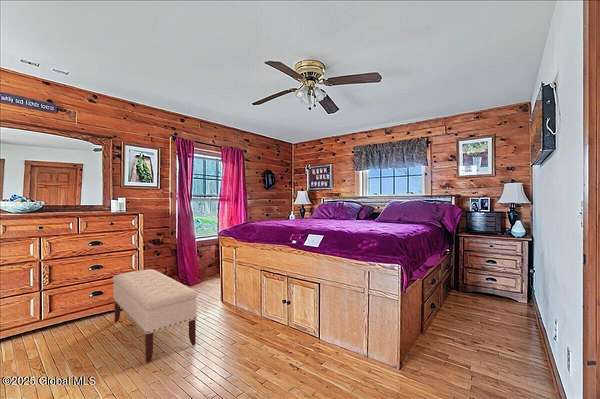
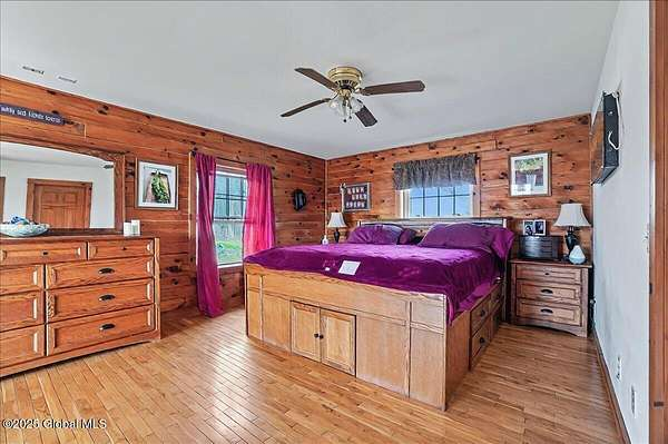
- bench [112,268,199,364]
